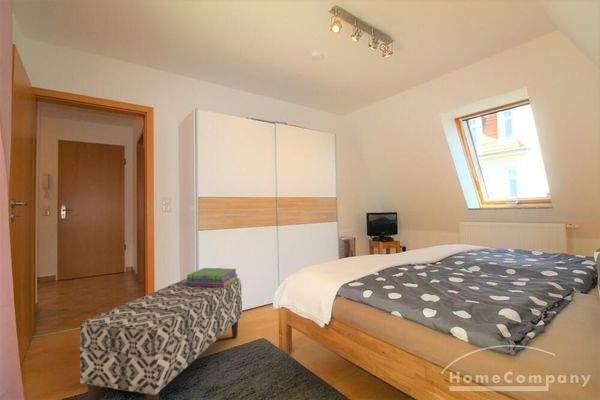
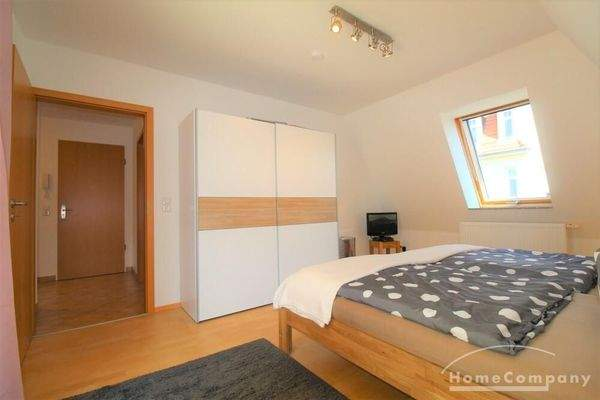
- stack of books [186,267,239,287]
- bench [79,277,243,400]
